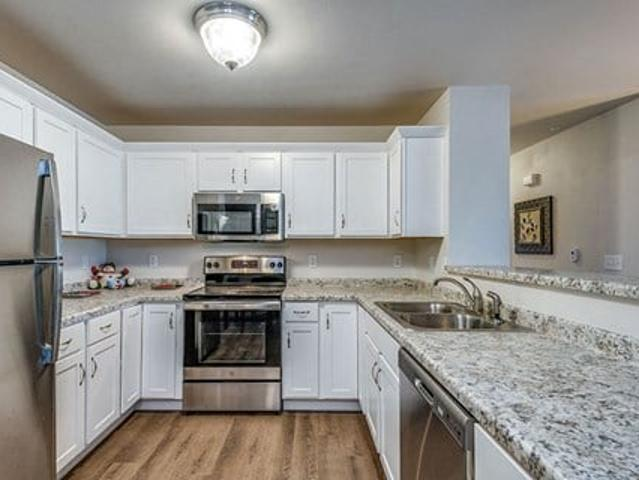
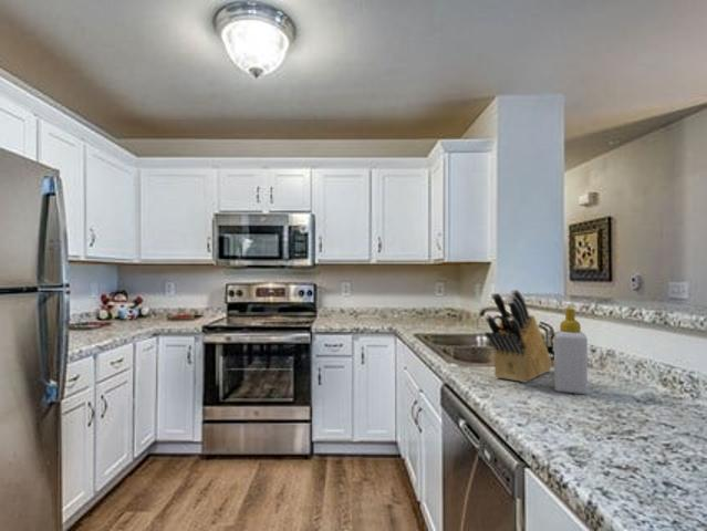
+ knife block [484,289,553,384]
+ soap bottle [553,306,589,395]
